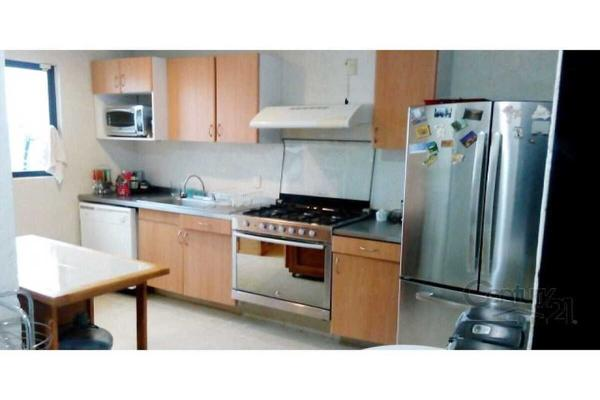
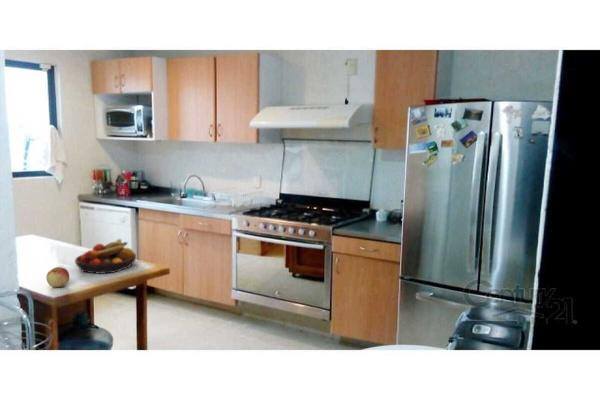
+ fruit bowl [74,238,137,275]
+ apple [45,266,70,288]
